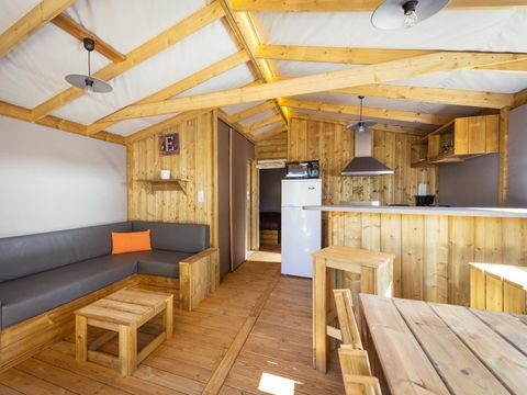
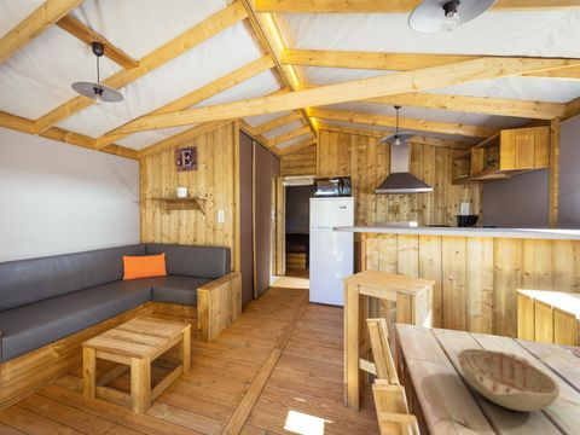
+ decorative bowl [457,348,561,412]
